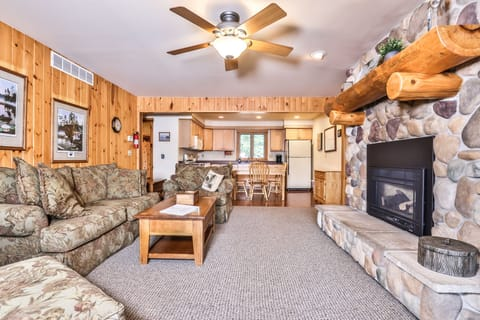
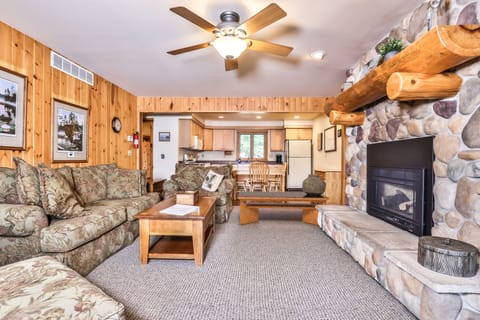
+ ceramic pot [301,173,327,195]
+ coffee table [237,190,330,226]
